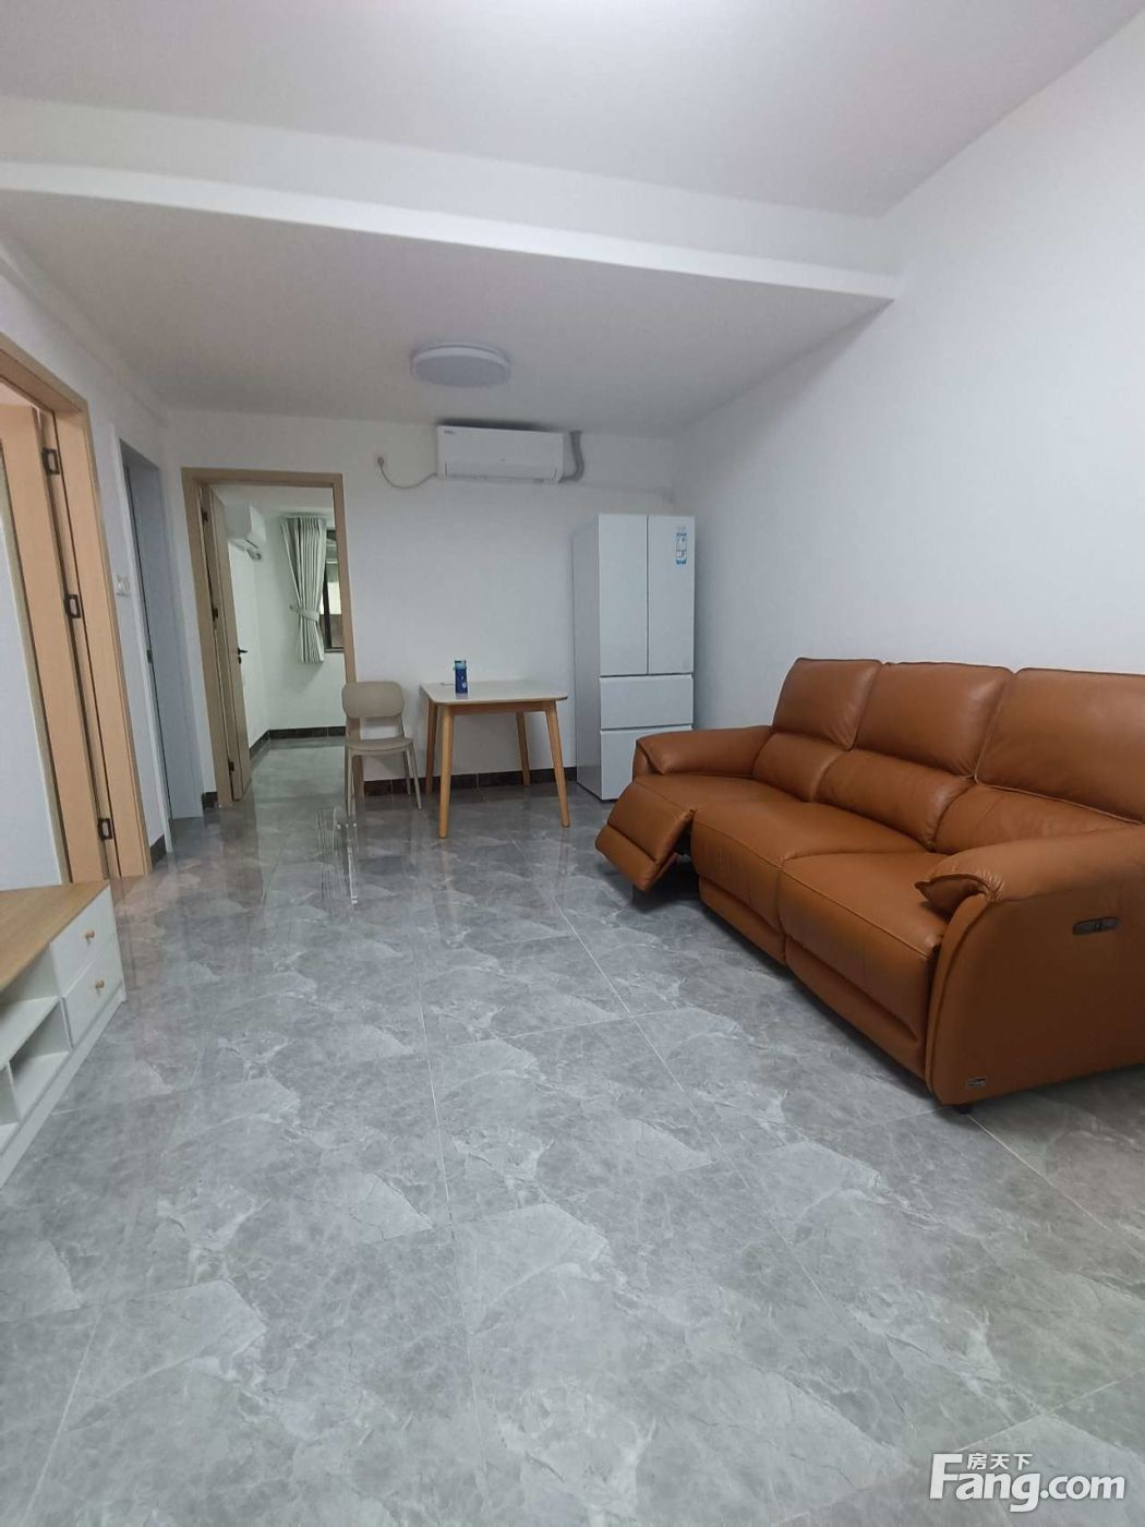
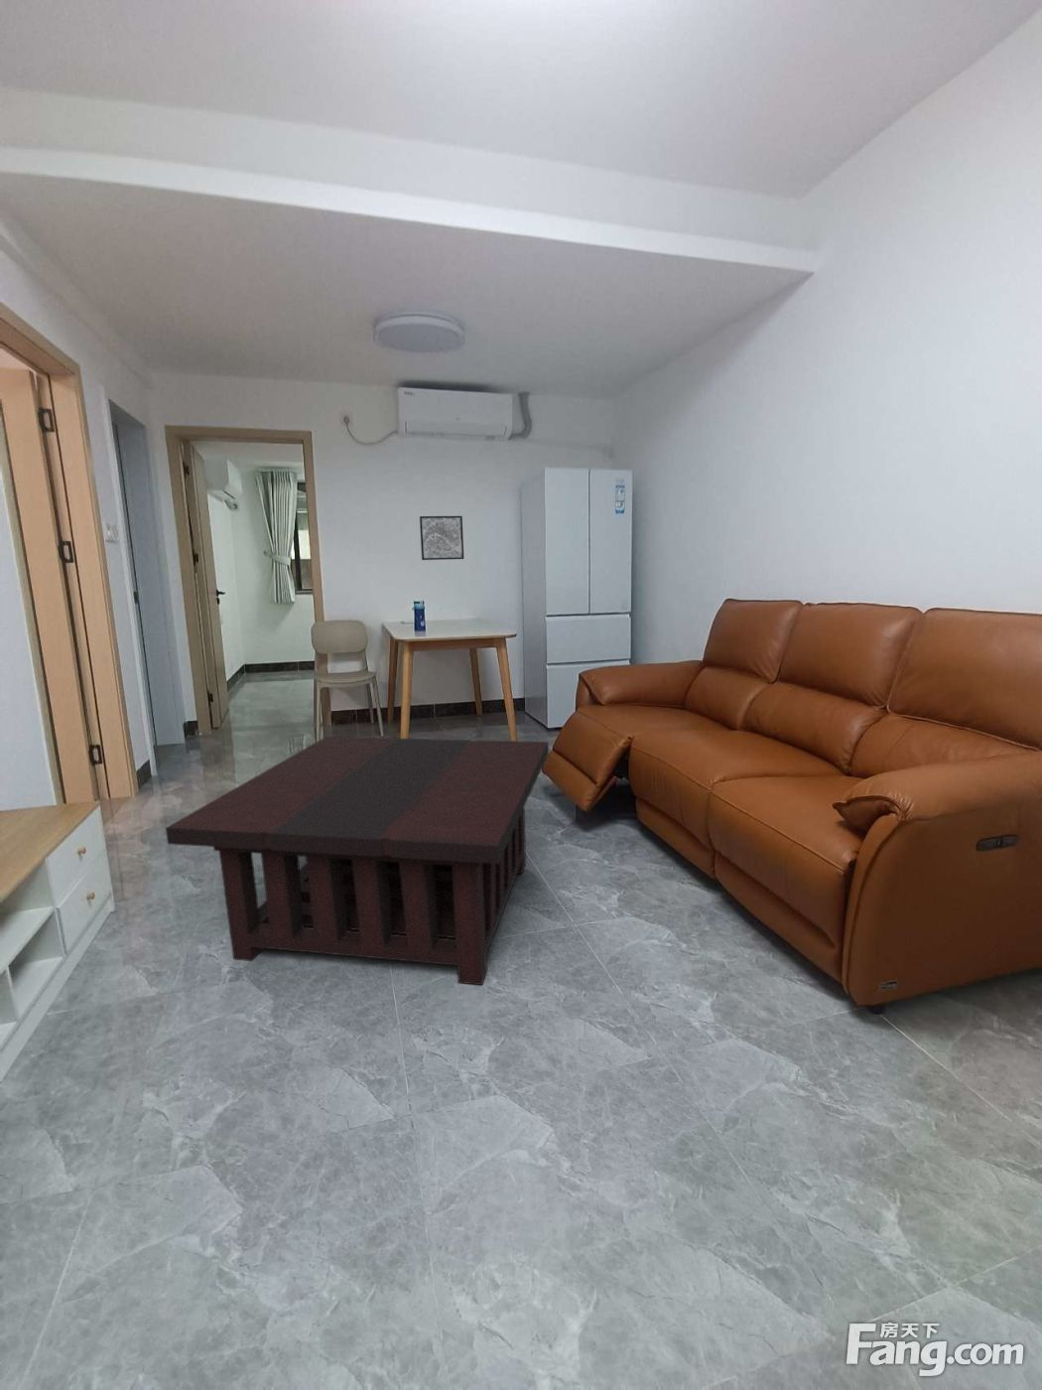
+ wall art [419,516,464,561]
+ coffee table [165,735,549,986]
